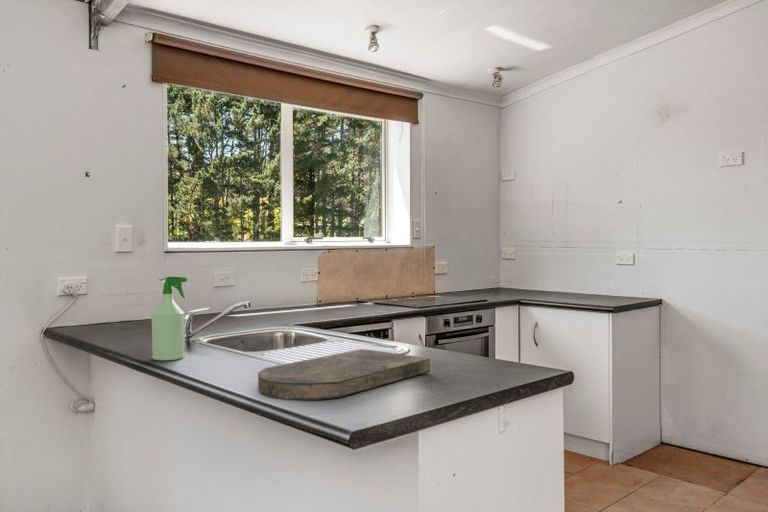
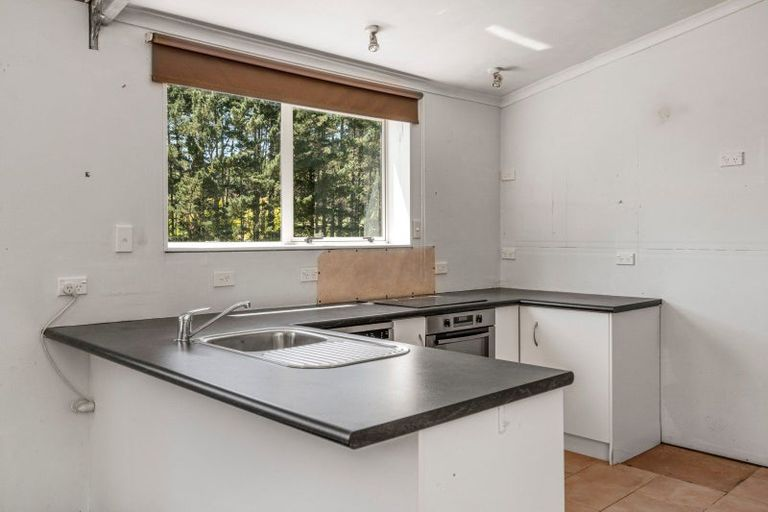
- spray bottle [150,276,188,361]
- cutting board [257,348,431,401]
